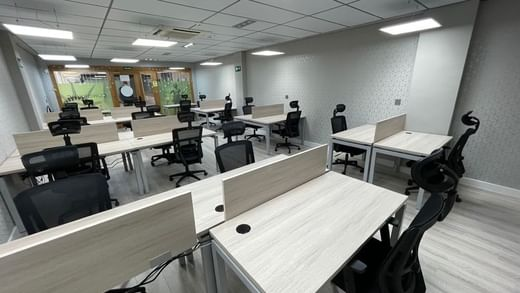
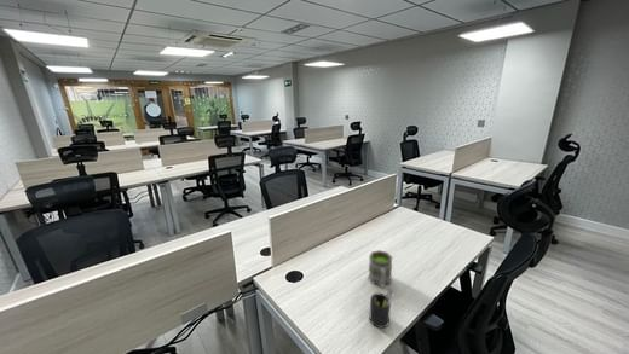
+ pen holder [369,286,394,329]
+ mug [368,249,393,289]
